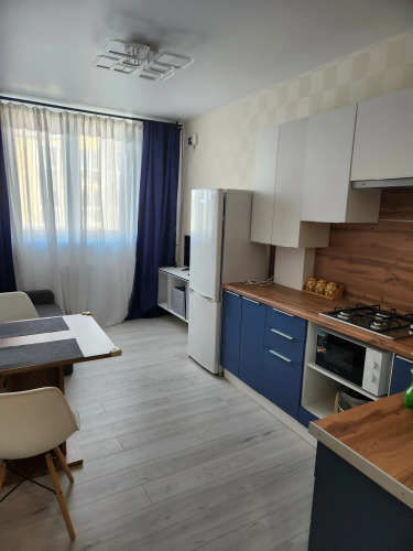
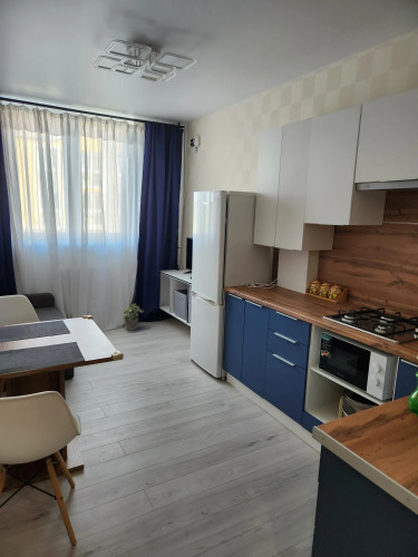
+ potted plant [121,302,145,332]
